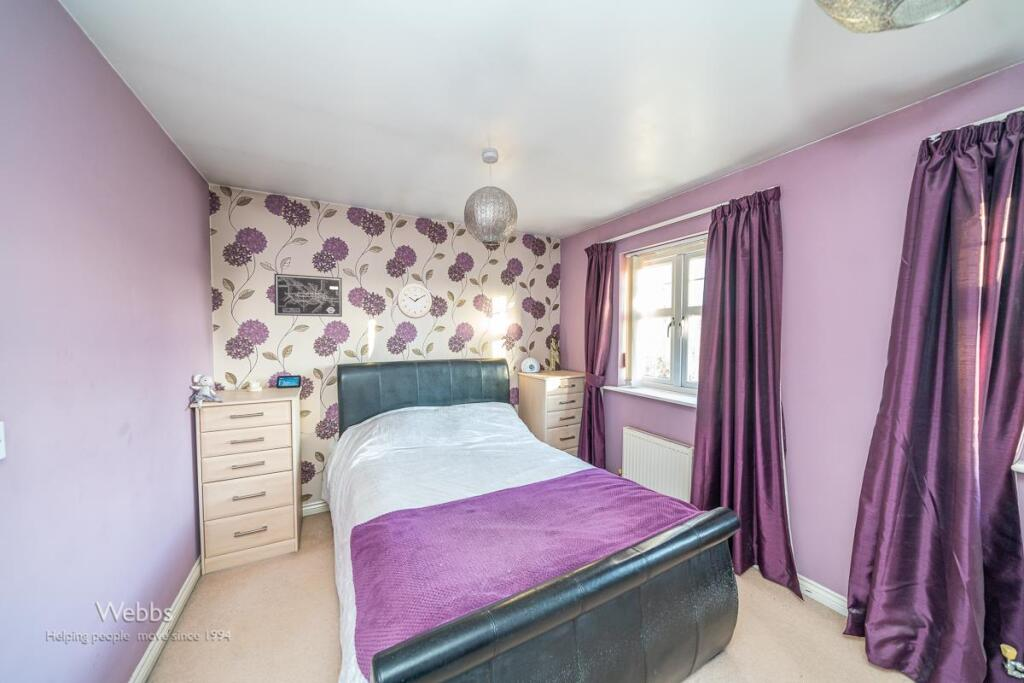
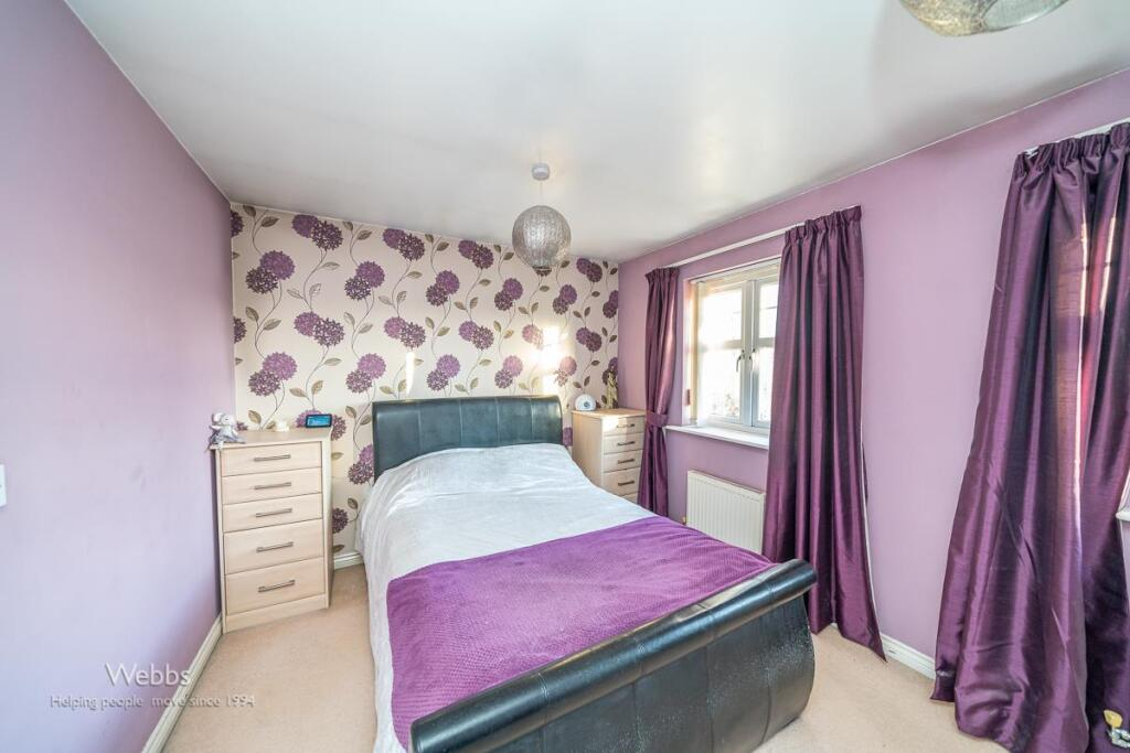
- wall art [273,272,343,318]
- wall clock [396,283,433,320]
